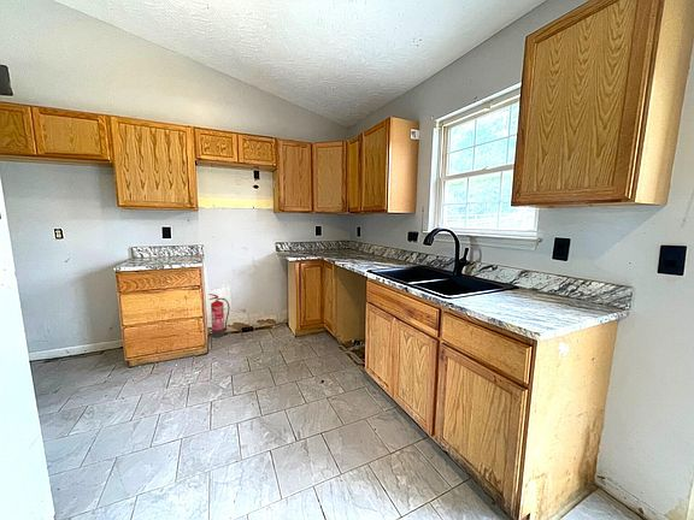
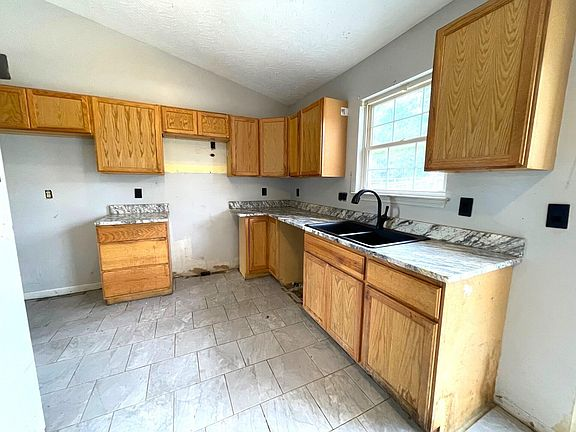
- fire extinguisher [207,292,231,338]
